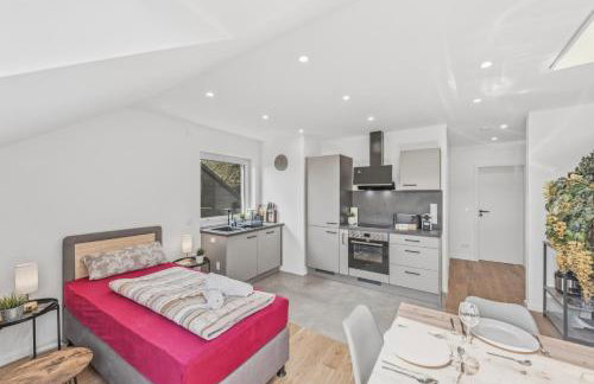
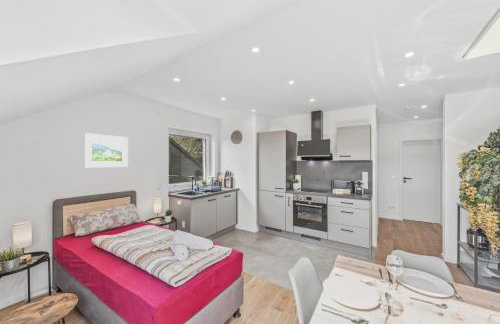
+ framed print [84,132,129,168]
